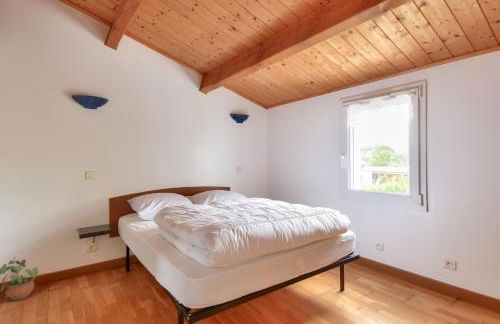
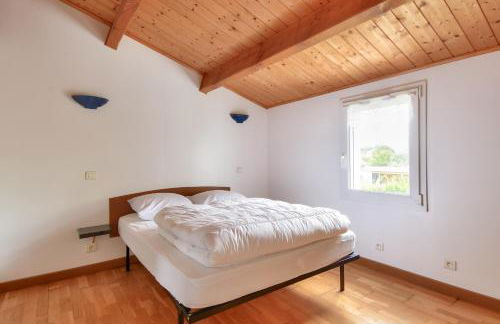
- potted plant [0,255,39,302]
